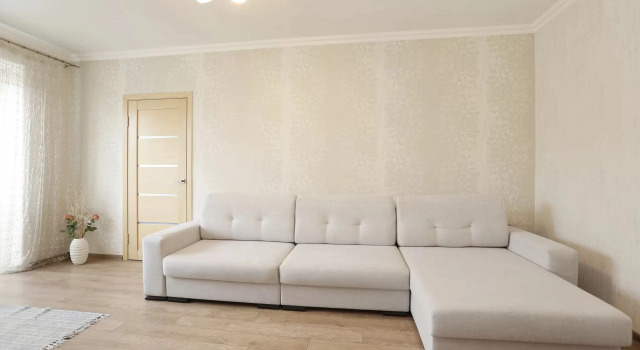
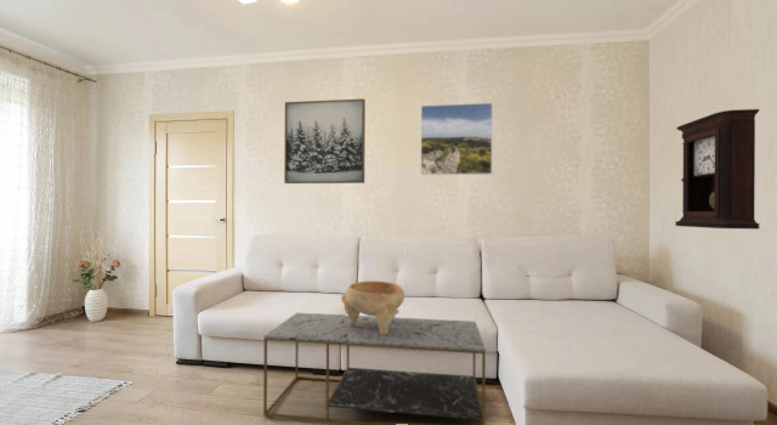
+ wall art [283,97,367,185]
+ decorative bowl [340,280,405,335]
+ coffee table [262,312,487,425]
+ pendulum clock [674,108,761,231]
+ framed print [420,102,494,176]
